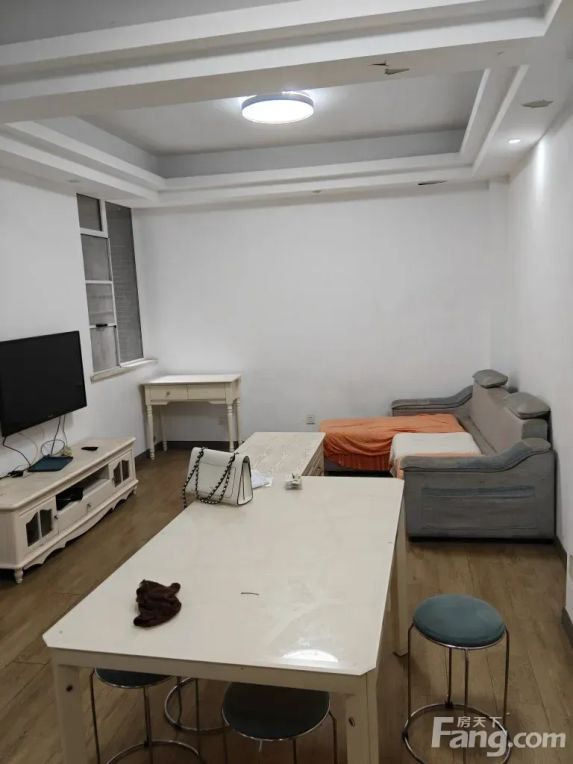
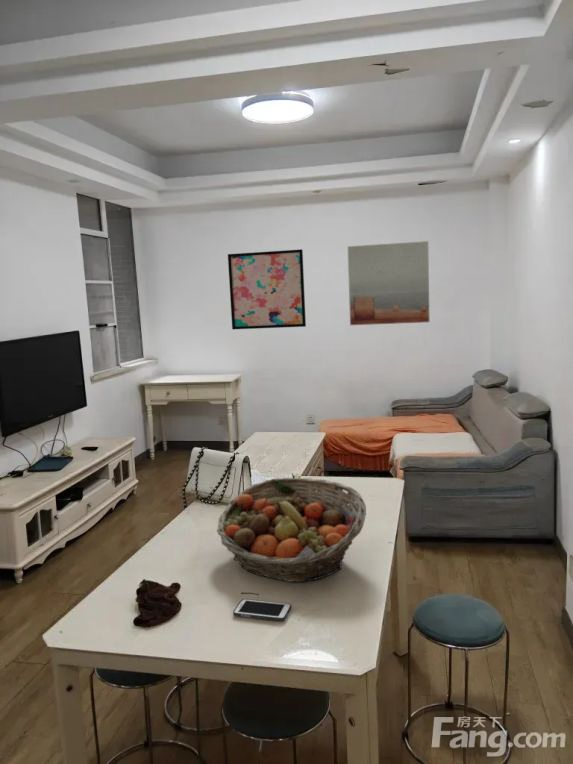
+ fruit basket [216,477,367,583]
+ wall art [347,240,430,326]
+ wall art [227,248,307,330]
+ cell phone [232,598,292,622]
